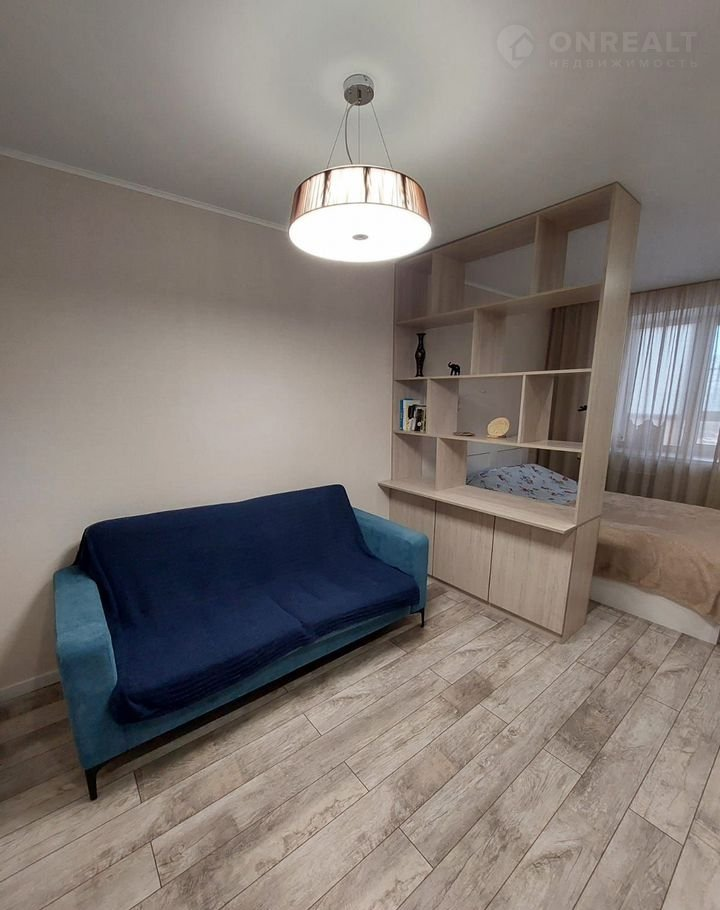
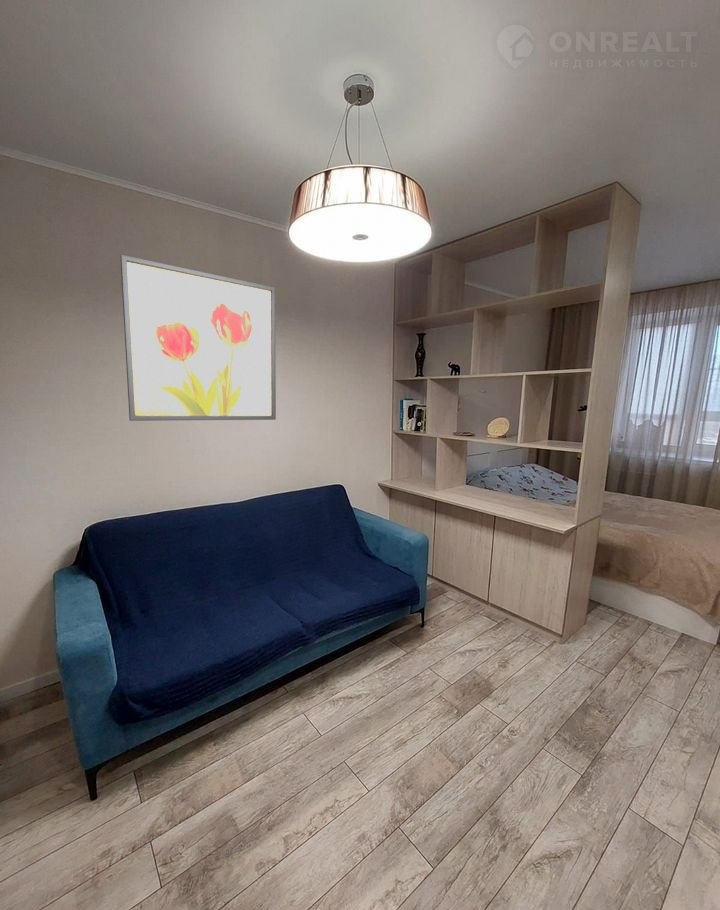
+ wall art [119,254,277,422]
